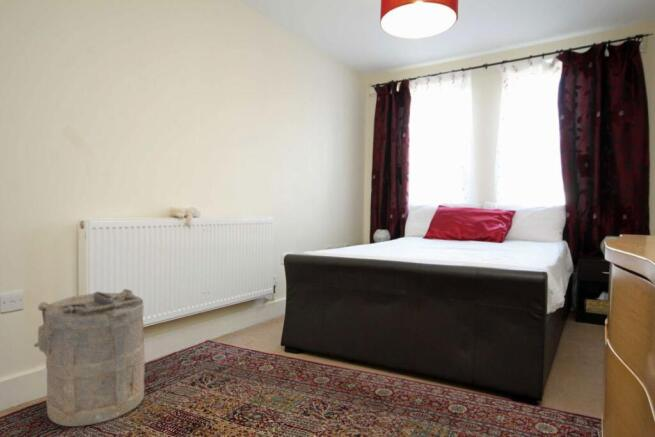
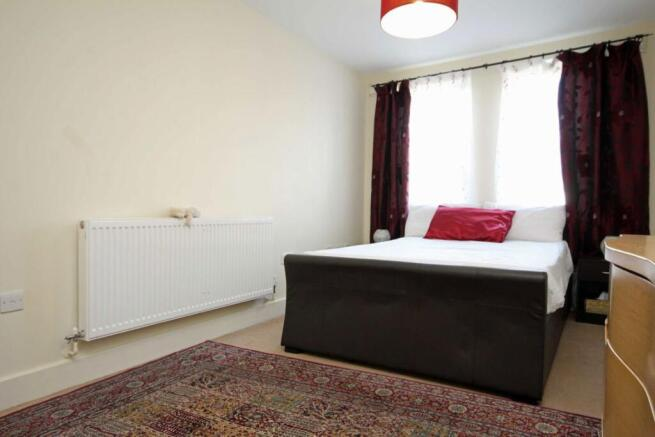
- laundry hamper [33,288,146,427]
